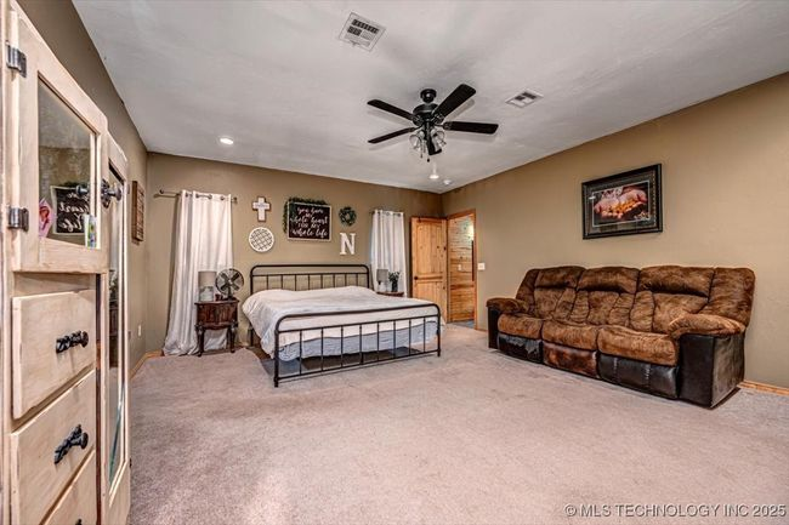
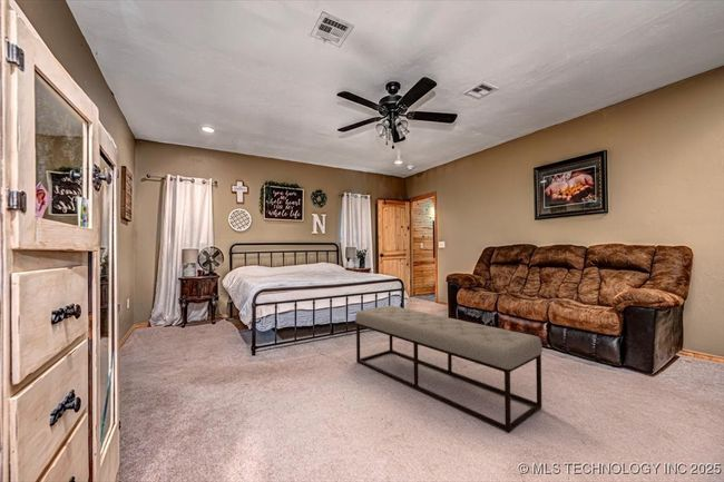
+ bench [354,305,544,434]
